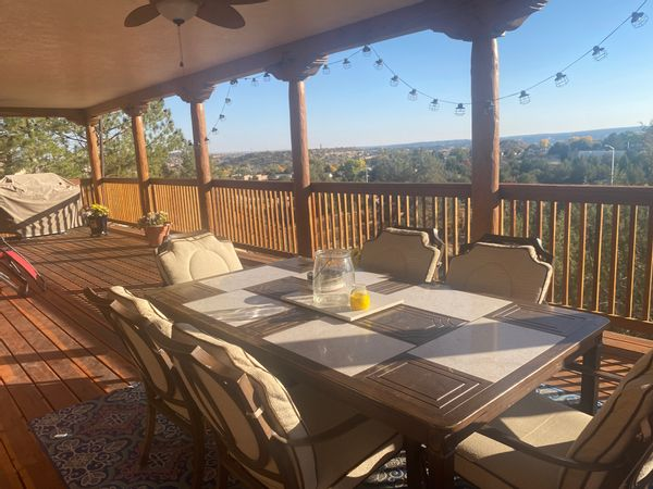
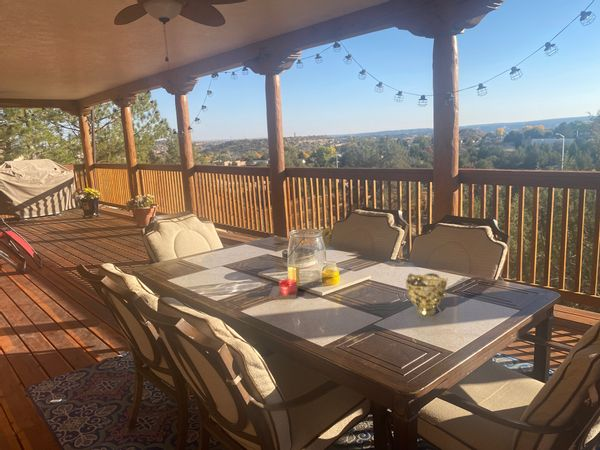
+ decorative bowl [404,272,448,317]
+ candle [268,264,301,301]
